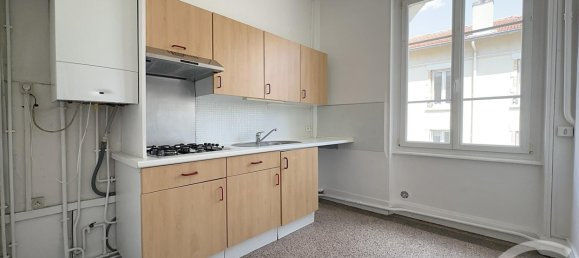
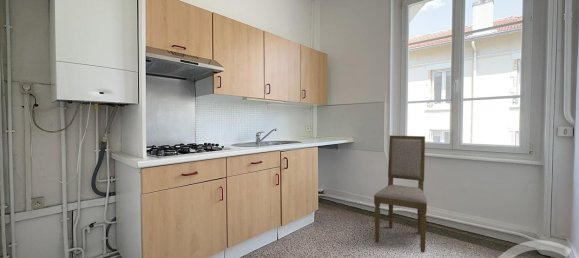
+ dining chair [373,135,428,254]
